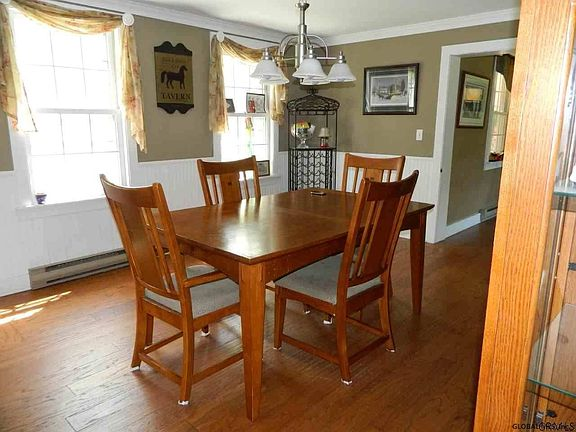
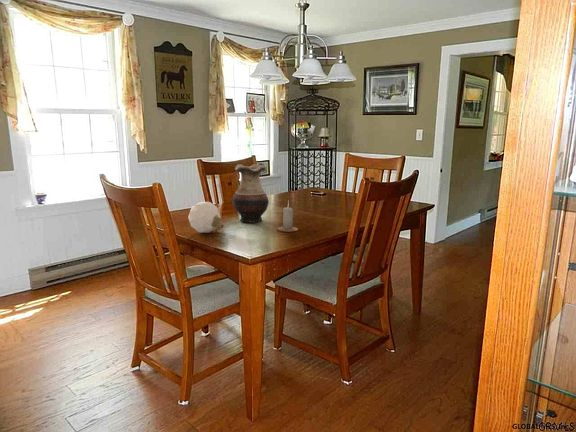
+ candle [276,200,299,233]
+ vase [231,163,270,224]
+ decorative egg [187,201,226,234]
